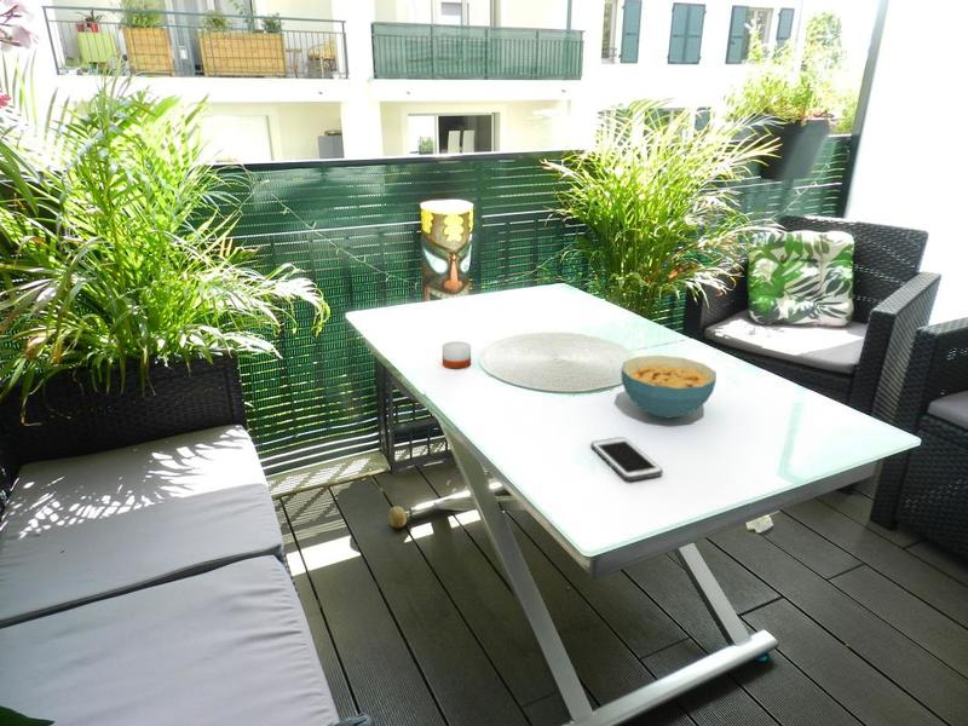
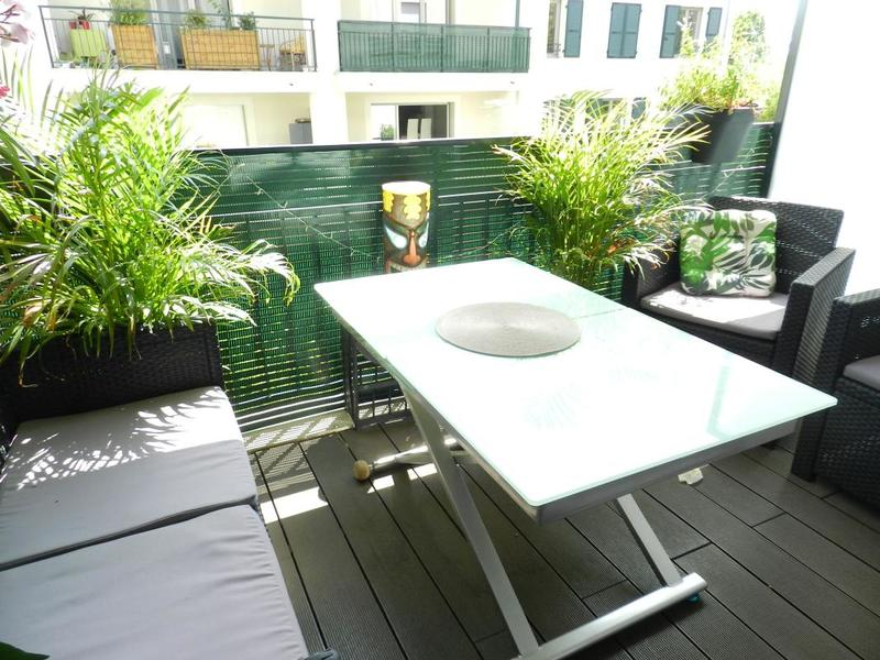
- cereal bowl [620,355,718,420]
- cell phone [589,436,664,482]
- candle [442,340,472,369]
